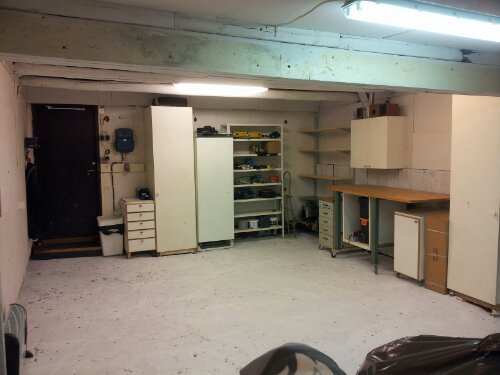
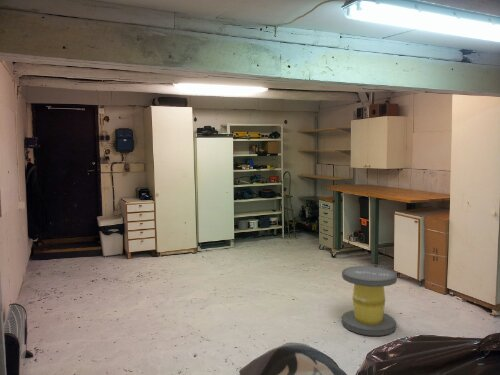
+ stool [341,265,398,337]
